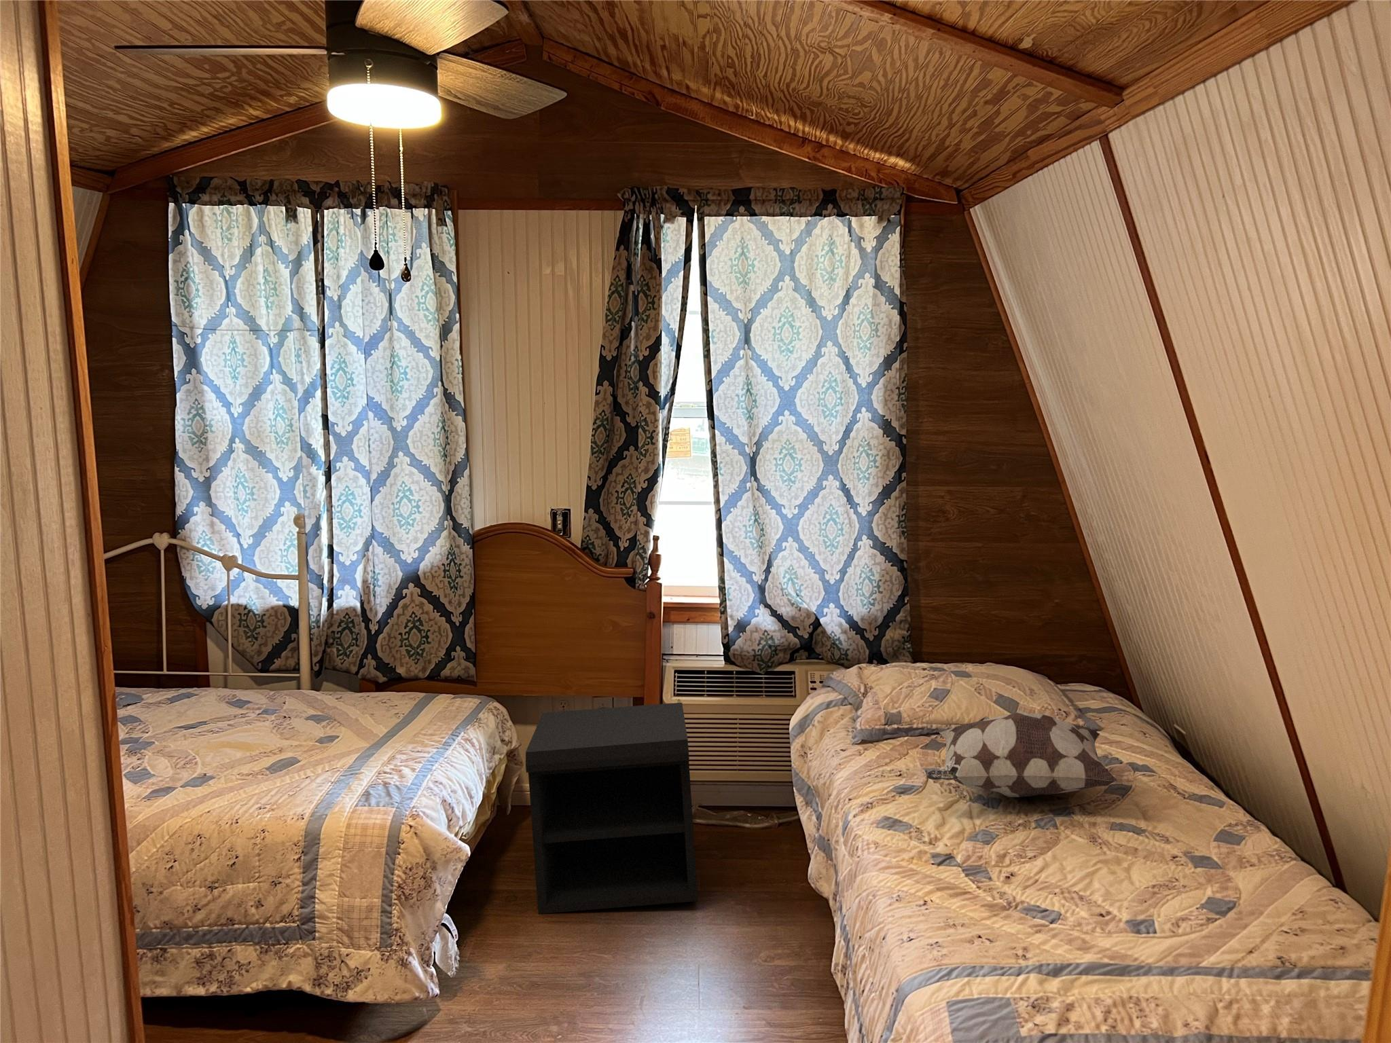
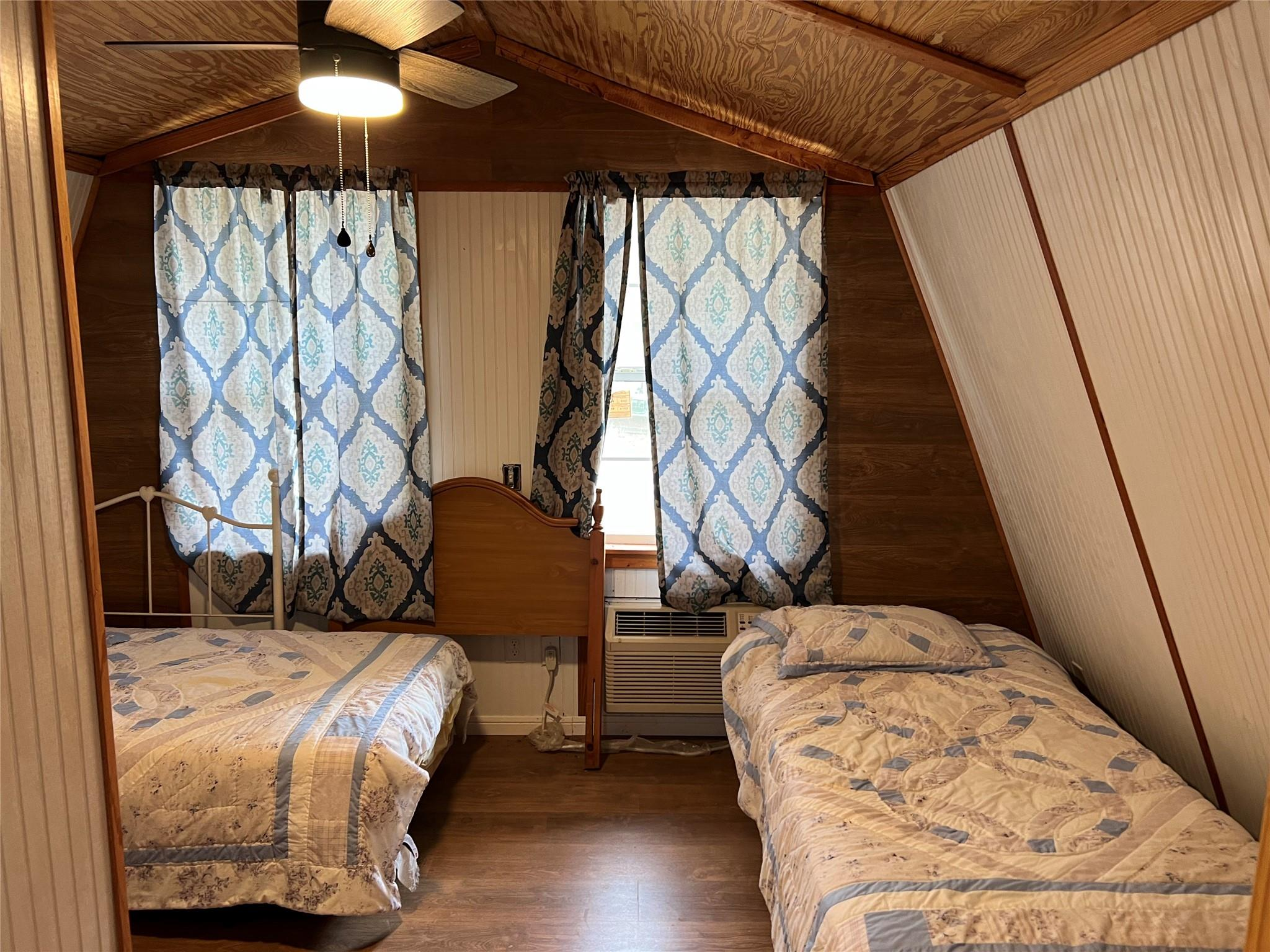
- nightstand [525,702,699,915]
- decorative pillow [927,710,1118,798]
